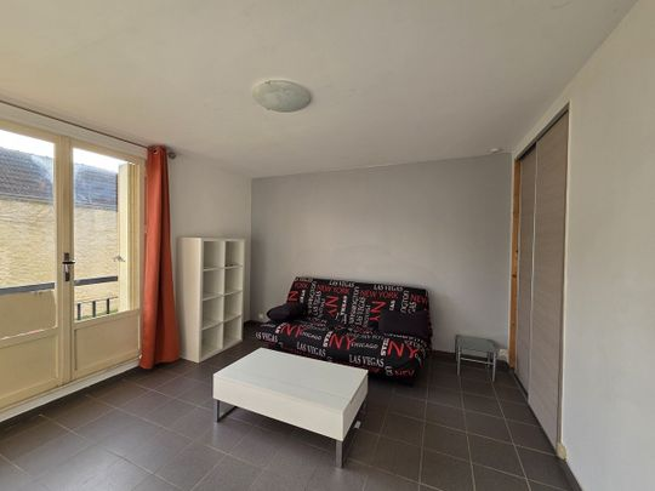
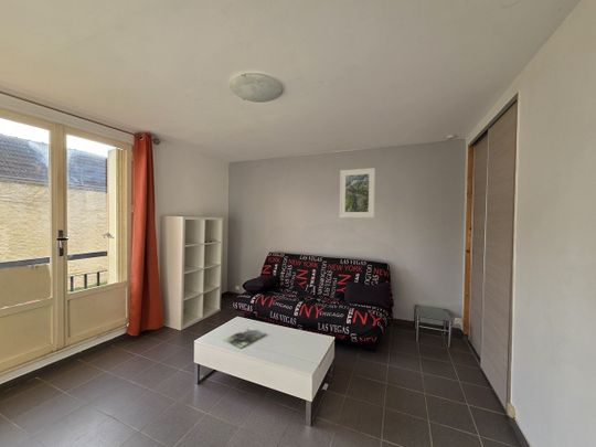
+ magazine [223,326,267,350]
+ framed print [339,167,376,219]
